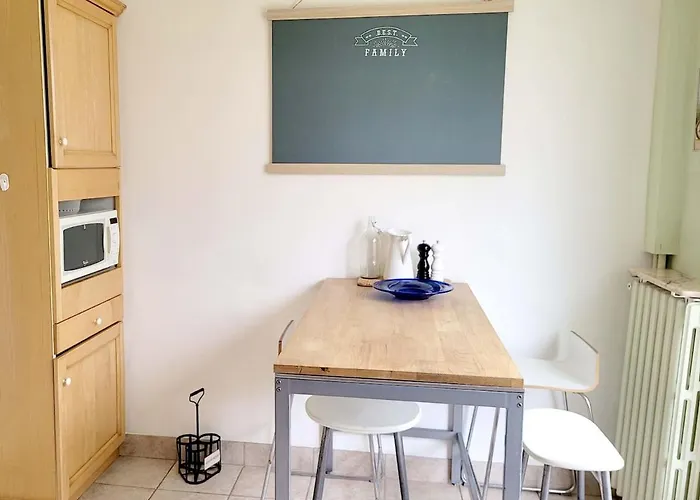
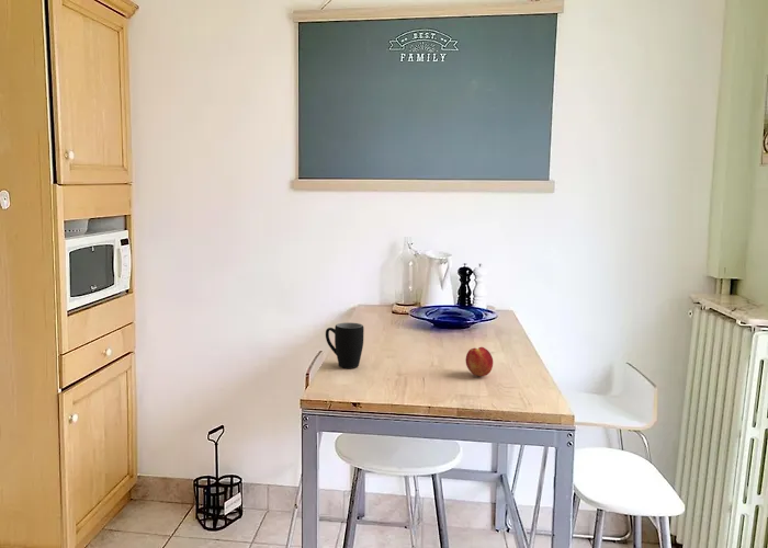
+ peach [464,346,494,377]
+ mug [325,321,365,369]
